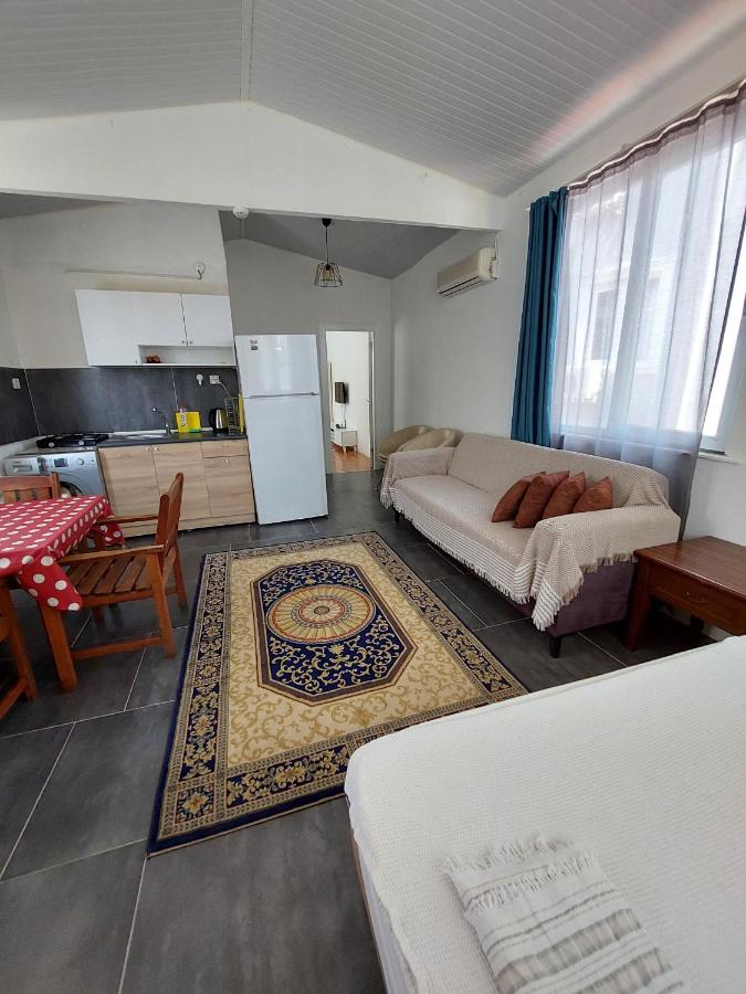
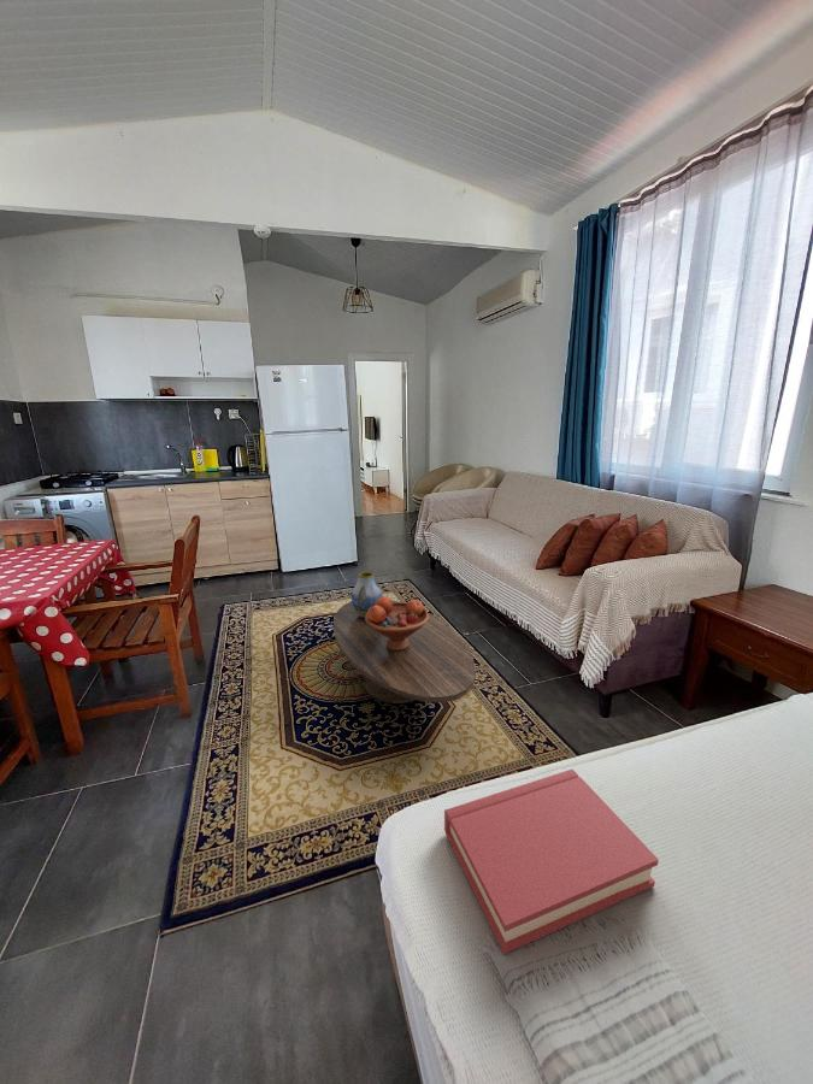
+ coffee table [332,599,477,705]
+ vase [350,571,384,618]
+ fruit bowl [365,595,430,650]
+ hardback book [443,768,660,955]
